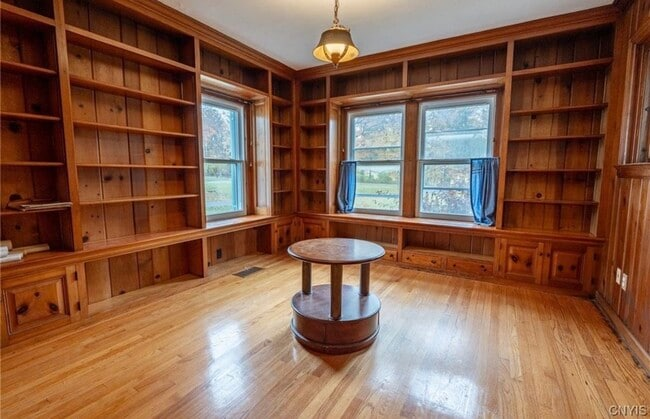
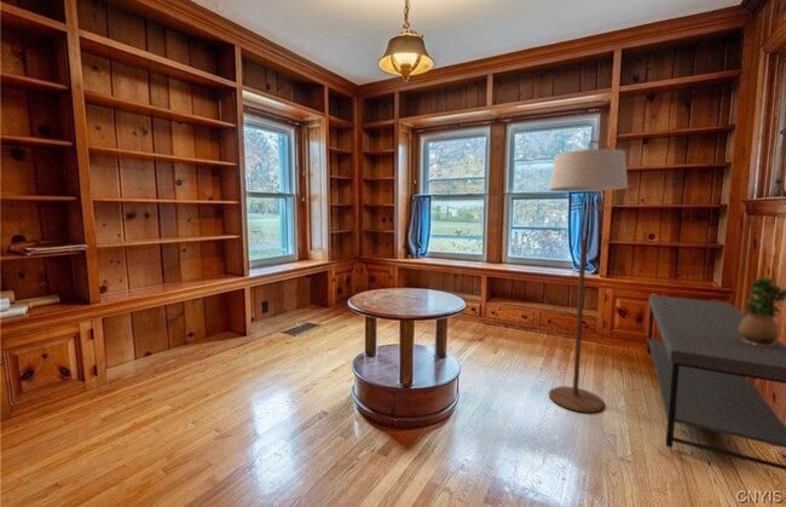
+ potted plant [739,275,786,346]
+ storage bench [646,294,786,471]
+ floor lamp [548,139,629,414]
